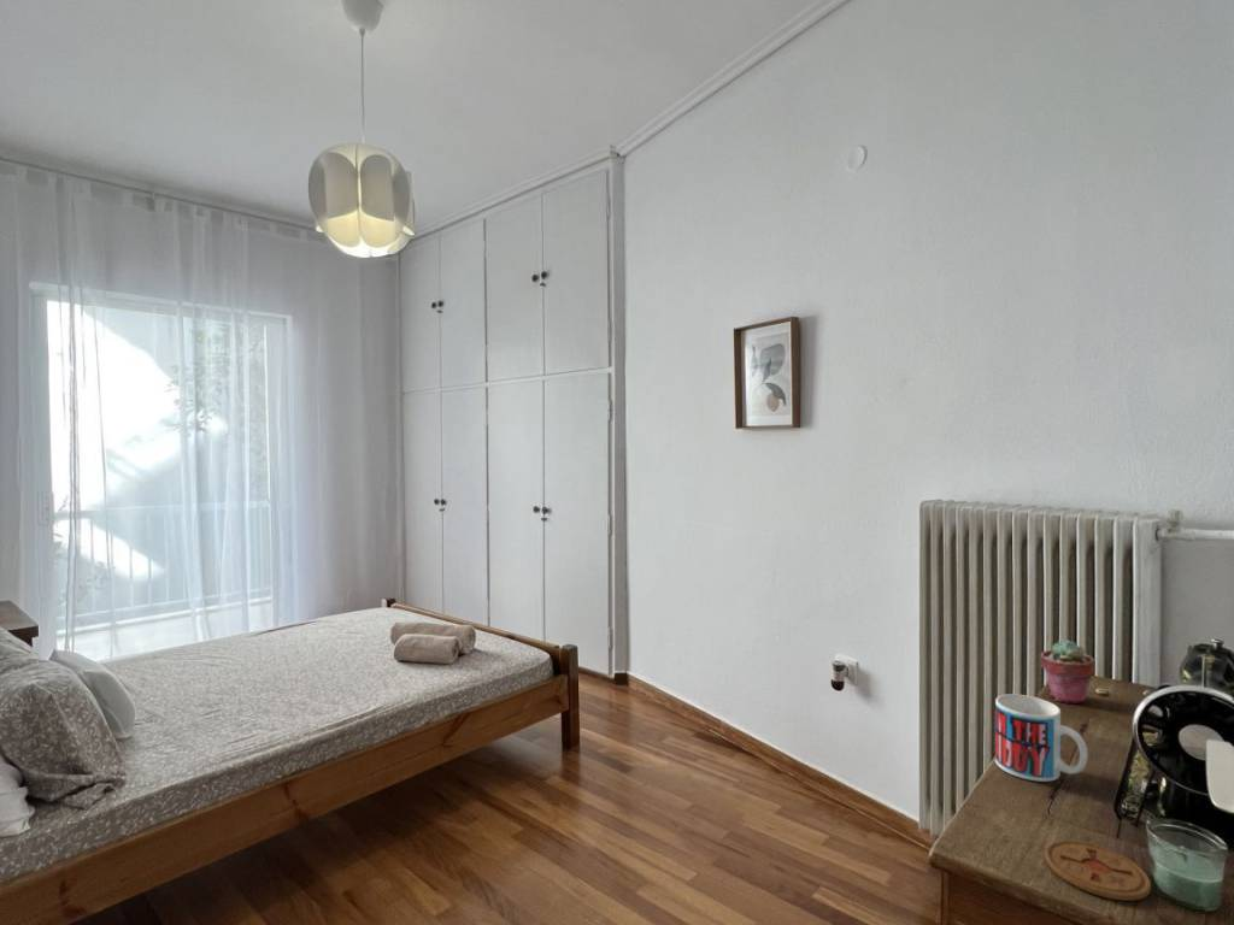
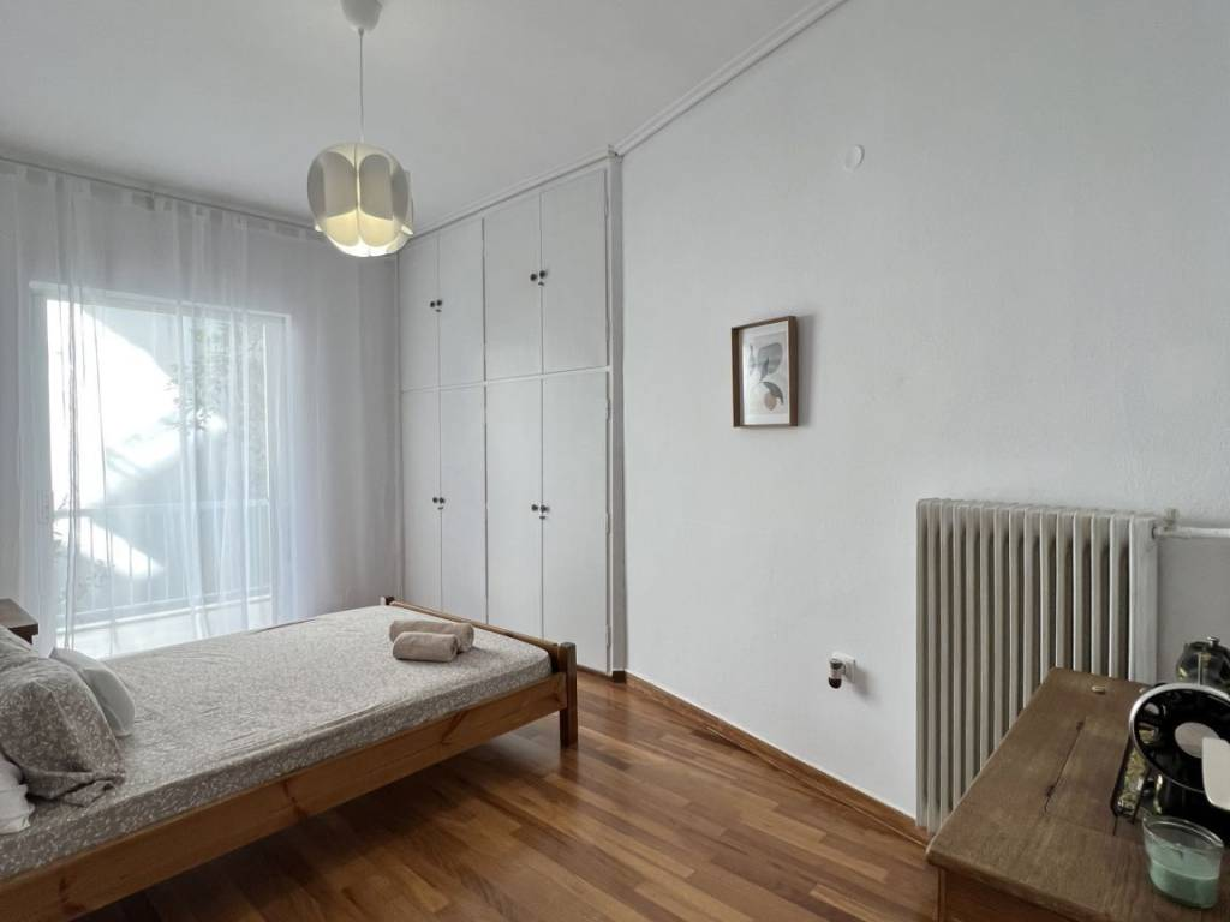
- coaster [1044,839,1152,902]
- potted succulent [1039,638,1097,705]
- mug [994,694,1088,783]
